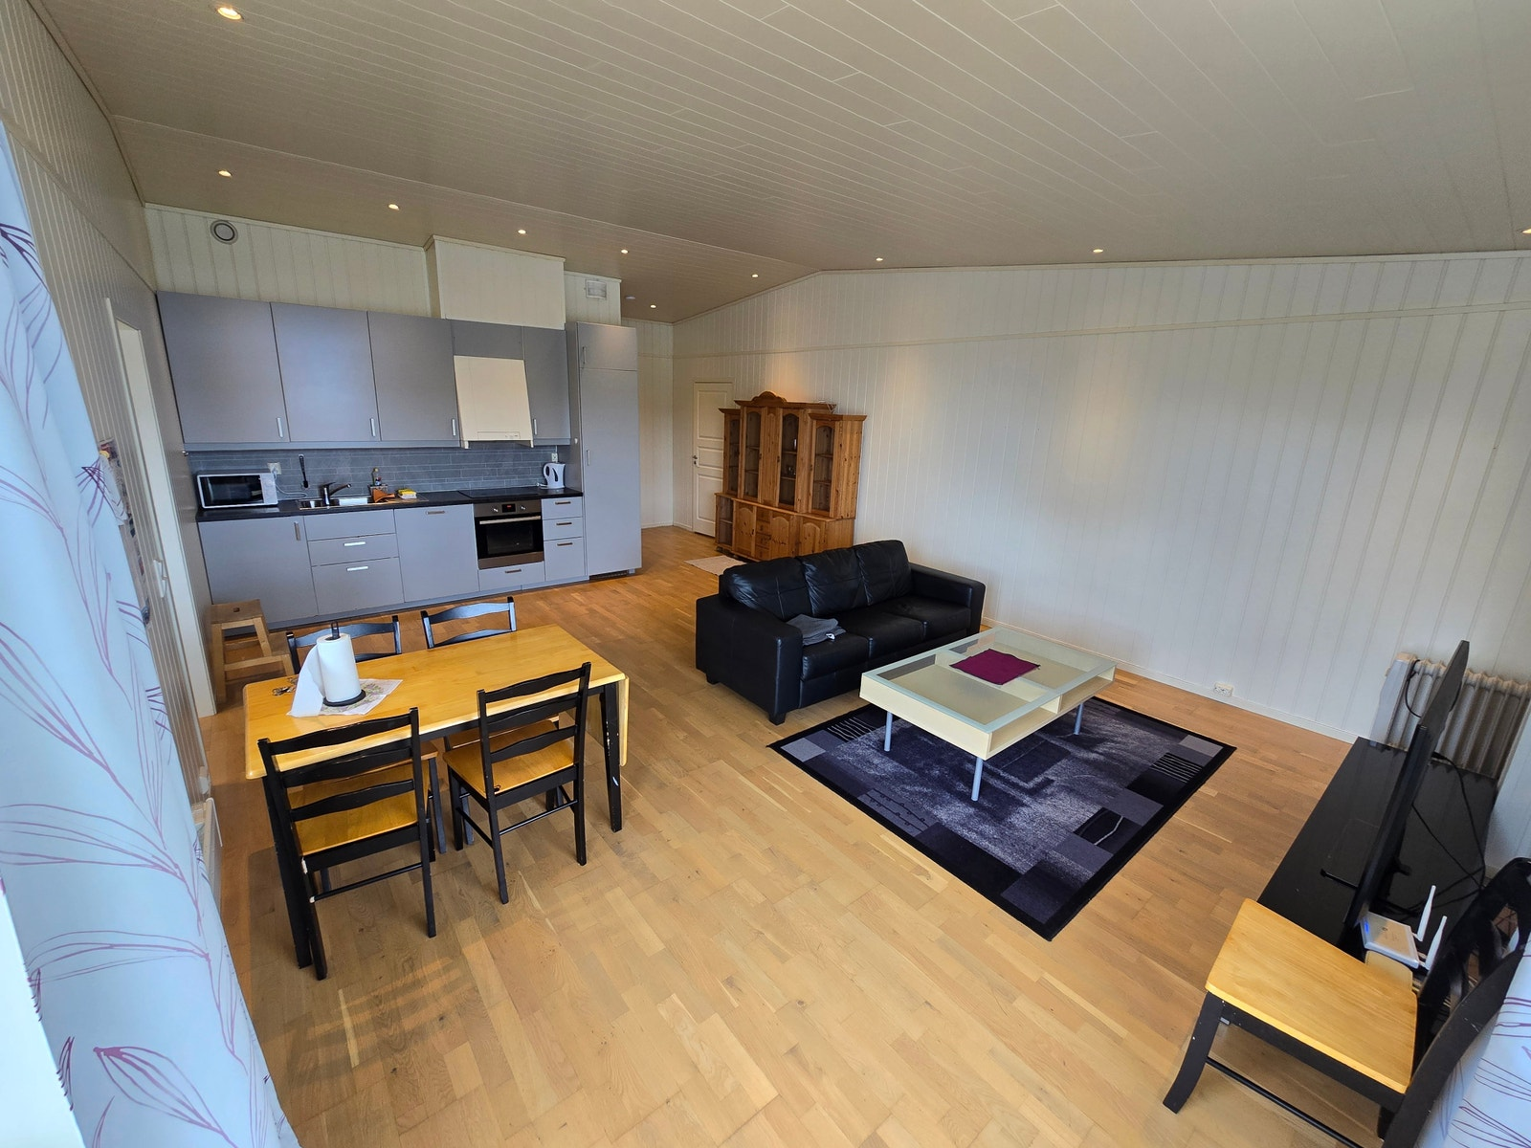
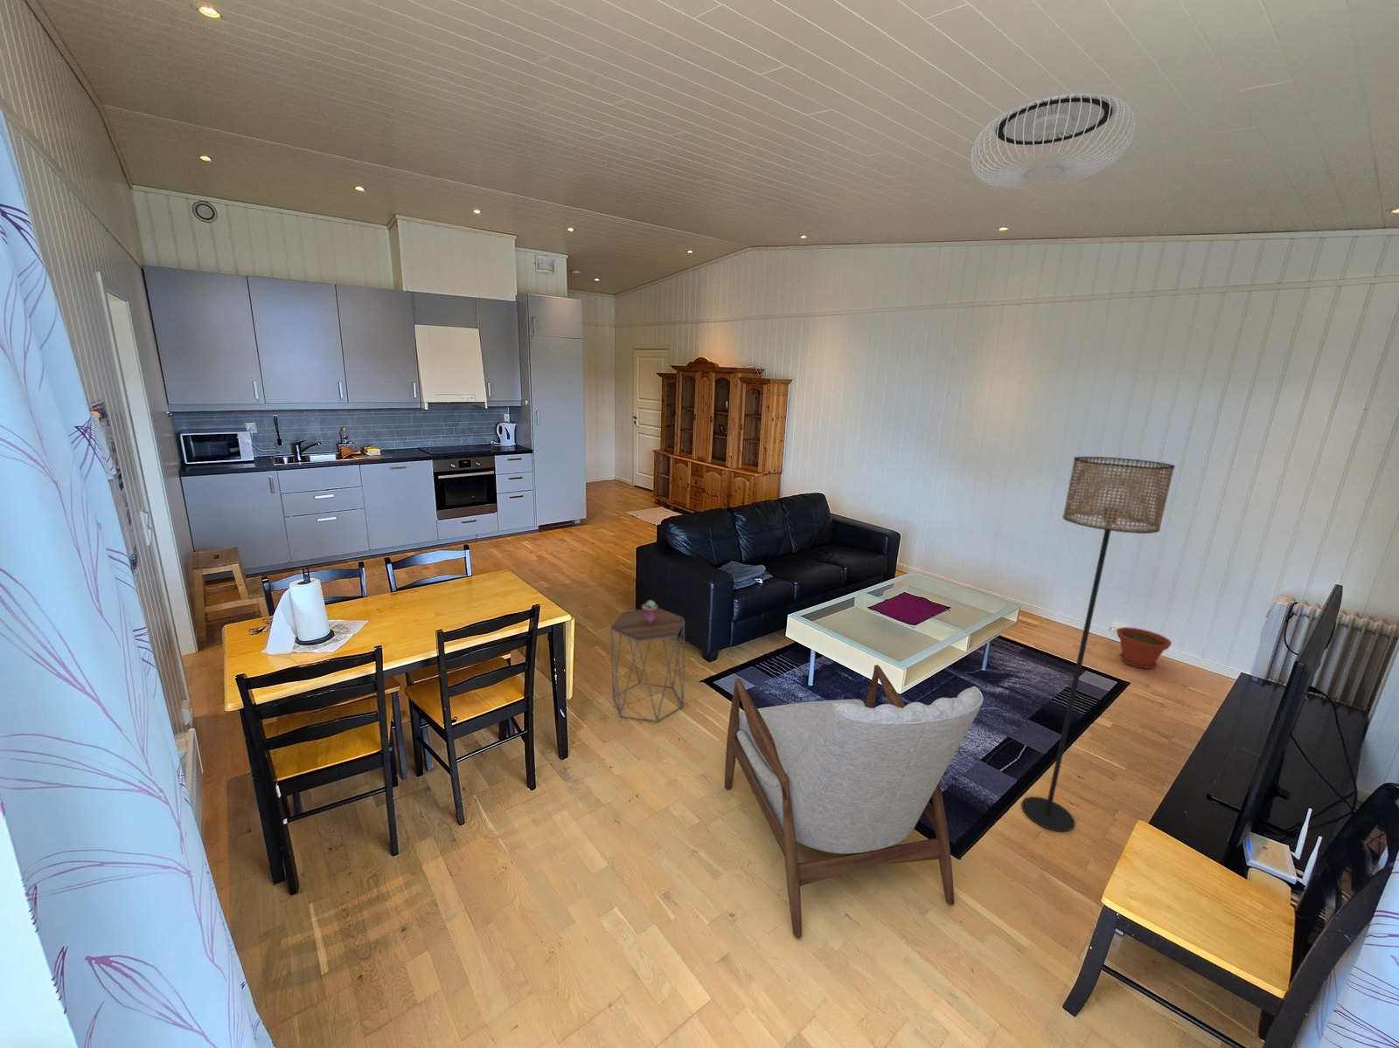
+ armchair [724,664,984,939]
+ potted succulent [641,599,659,623]
+ floor lamp [1020,456,1176,832]
+ plant pot [1116,626,1172,669]
+ ceiling lamp [970,92,1137,190]
+ side table [609,607,685,723]
